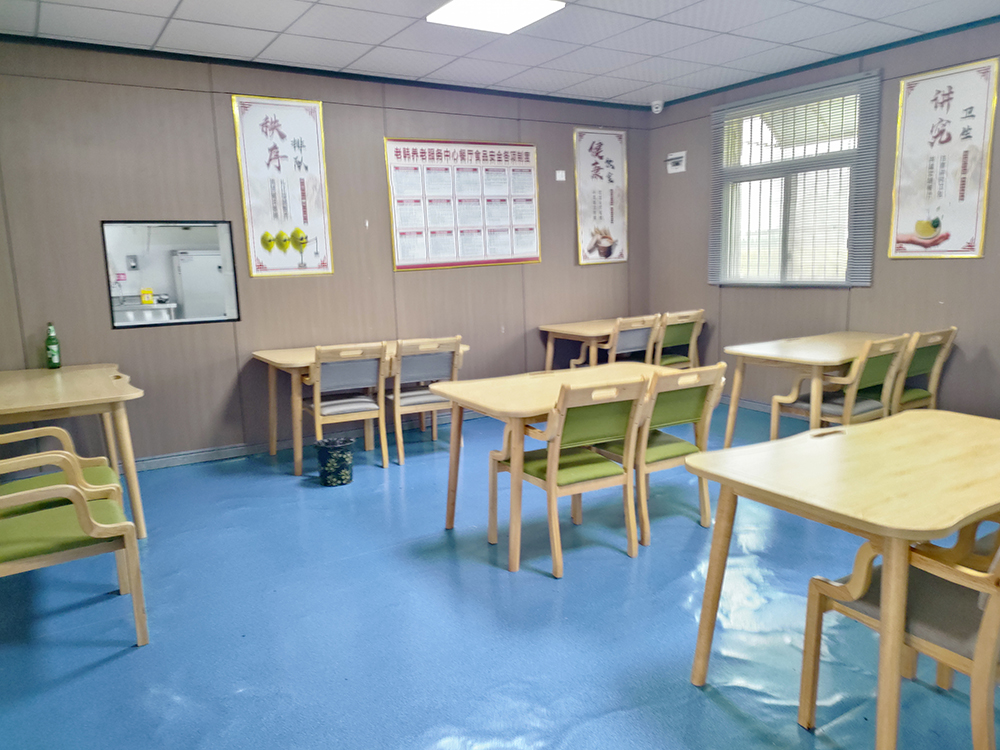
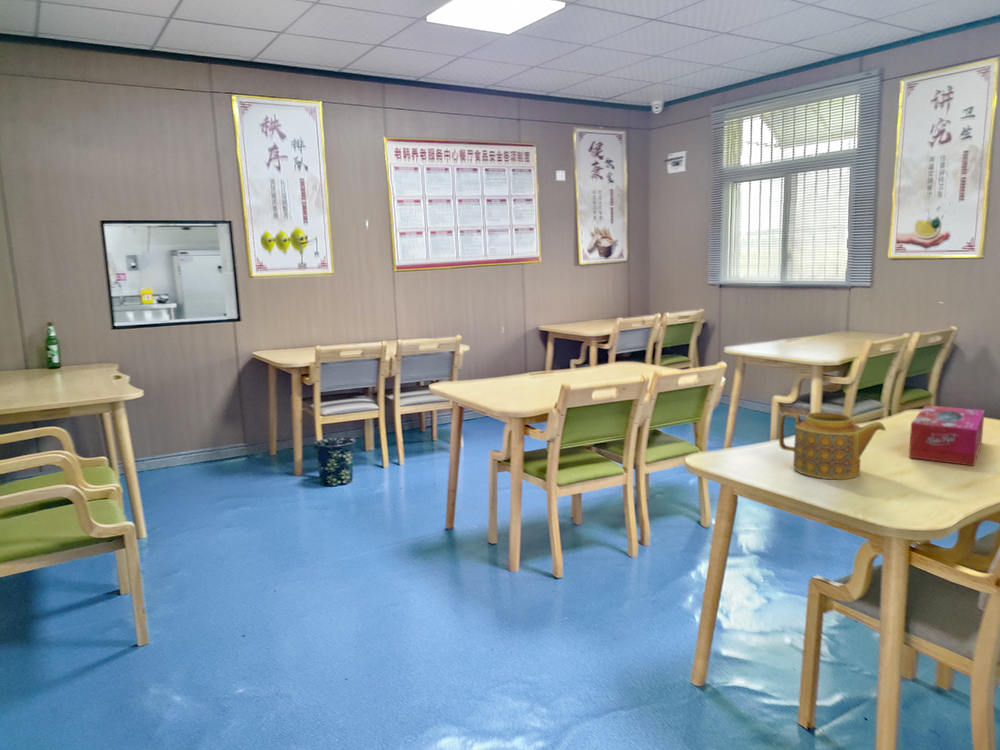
+ teapot [778,411,887,480]
+ tissue box [908,404,985,467]
